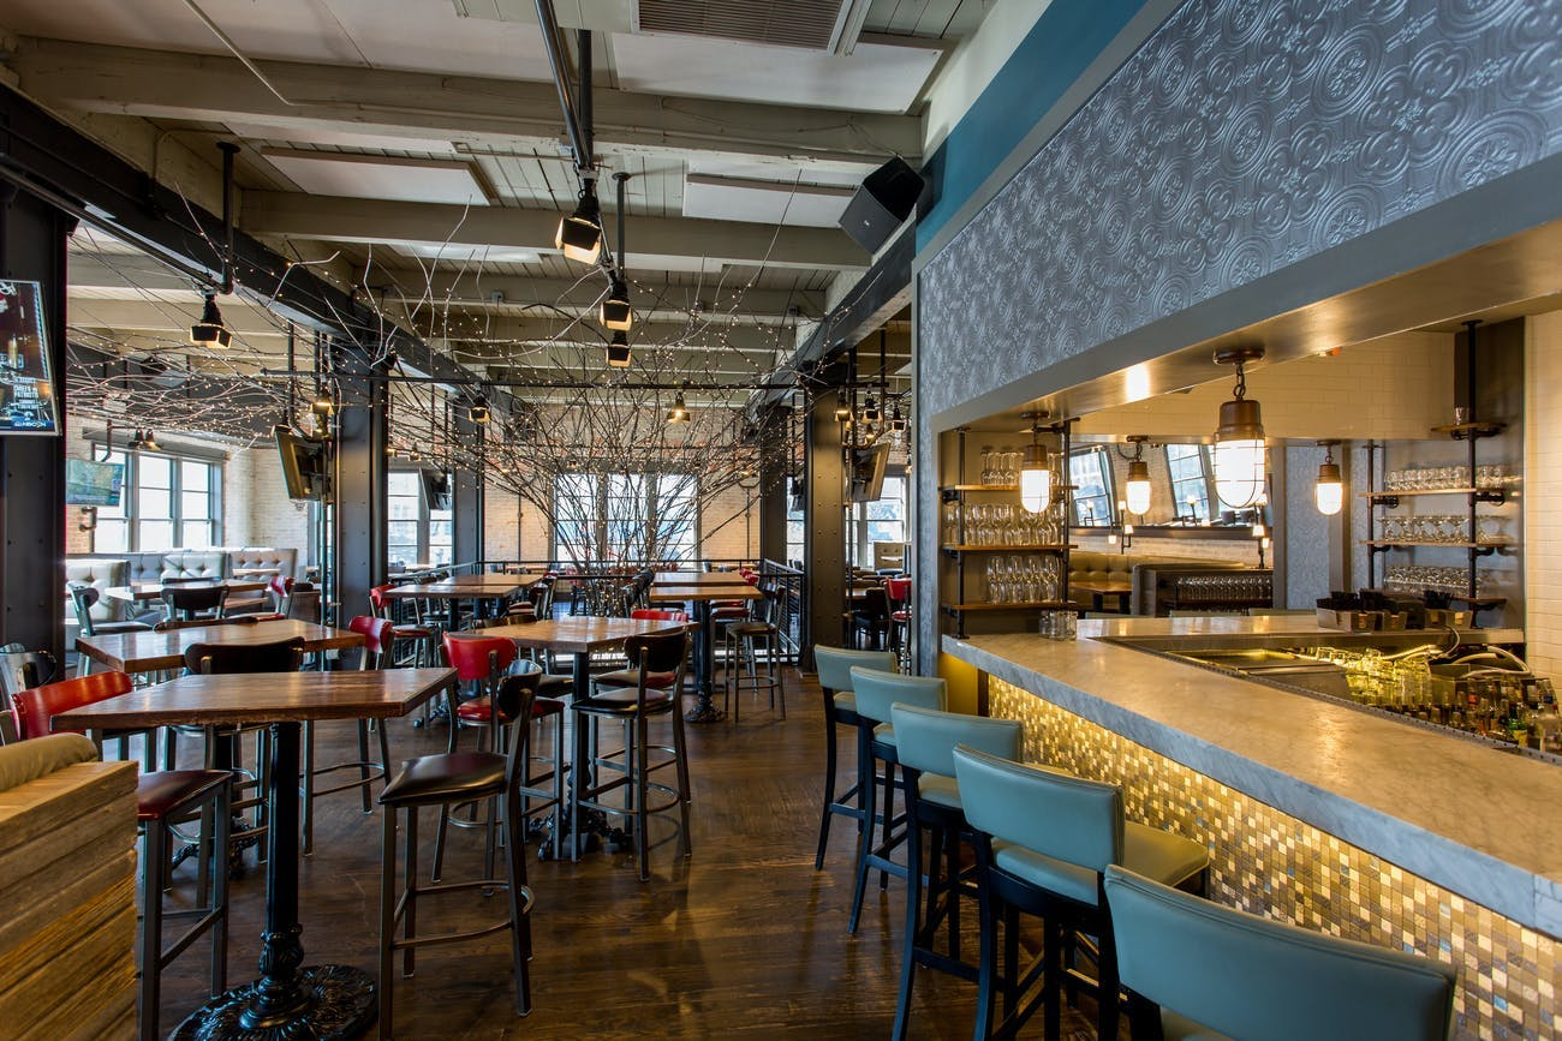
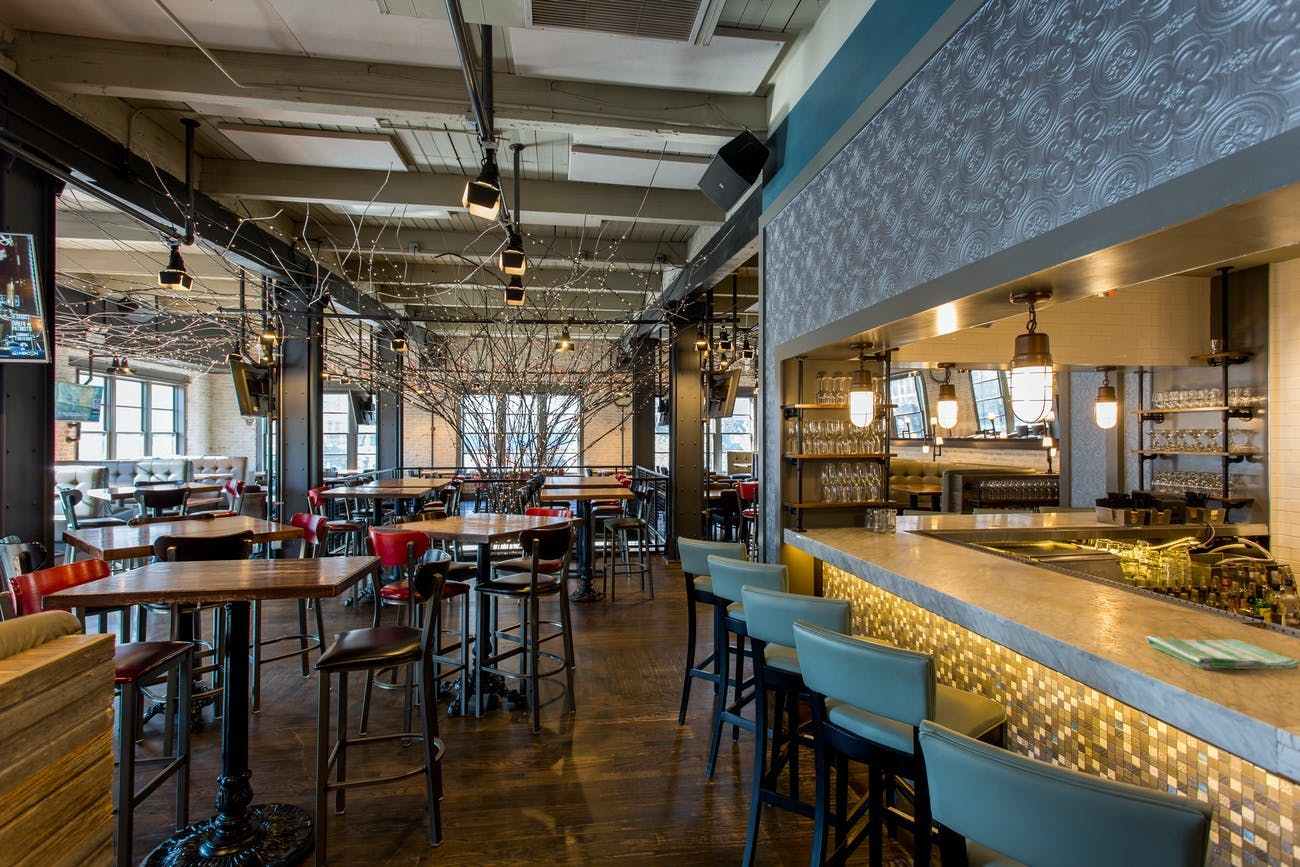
+ dish towel [1145,635,1300,671]
